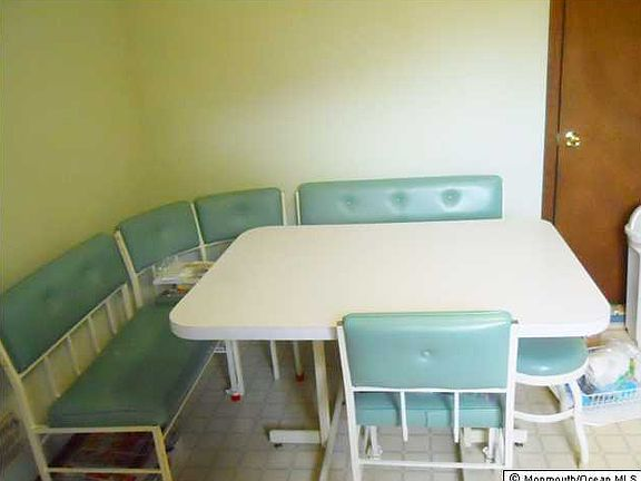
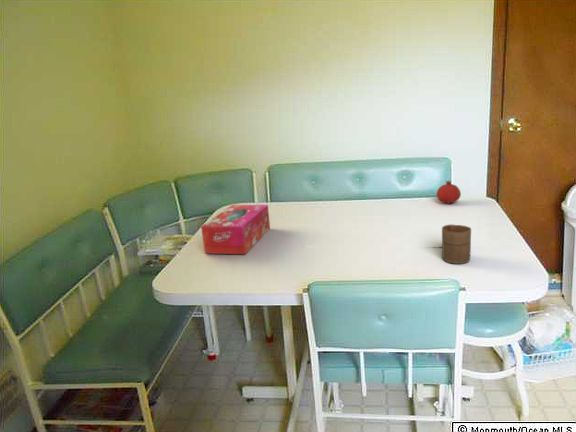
+ fruit [436,180,462,205]
+ tissue box [200,204,271,255]
+ cup [441,223,472,265]
